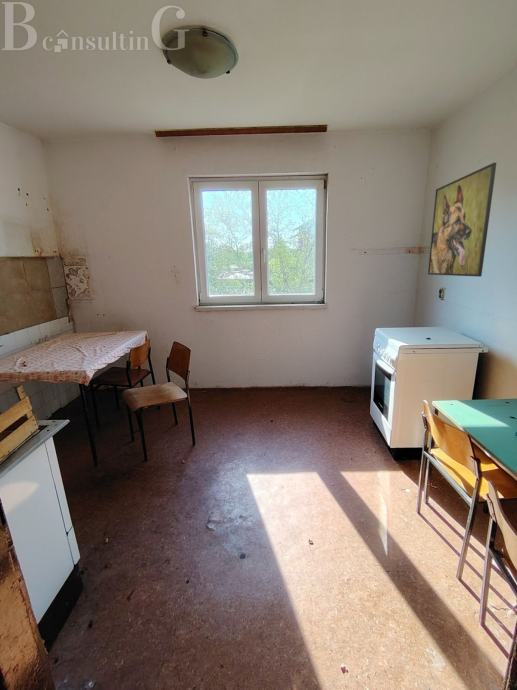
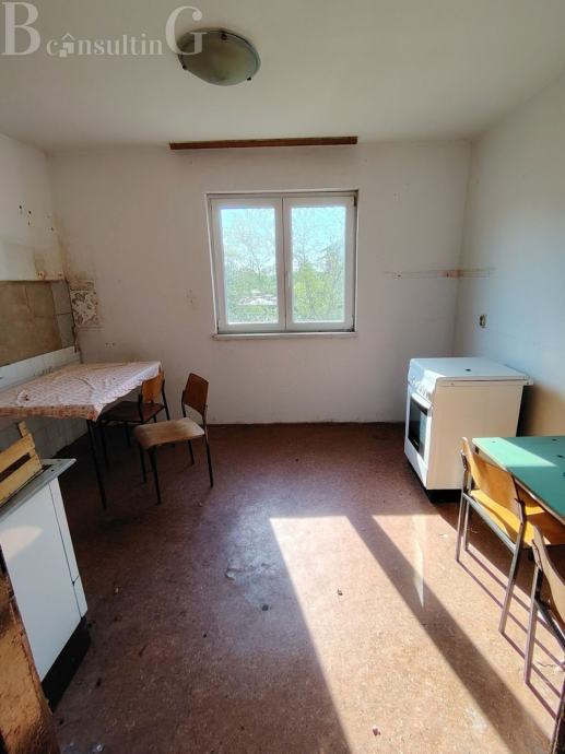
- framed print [427,162,497,278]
